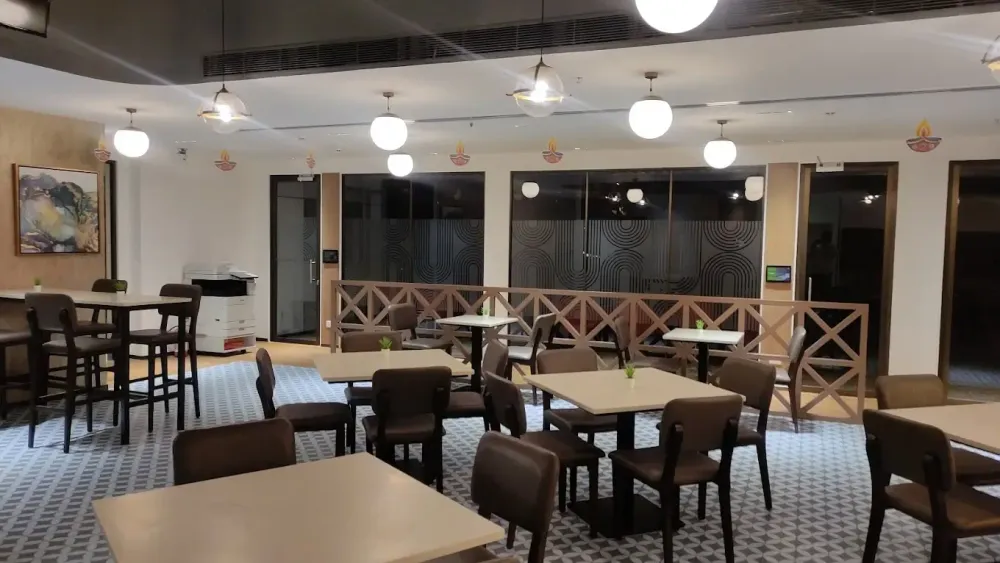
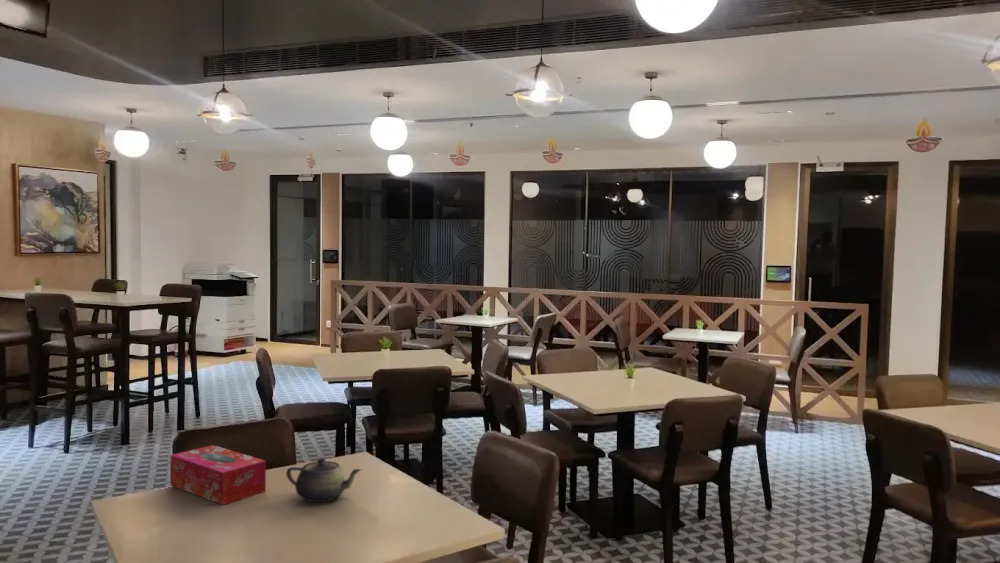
+ tissue box [169,444,267,506]
+ teapot [285,457,362,503]
